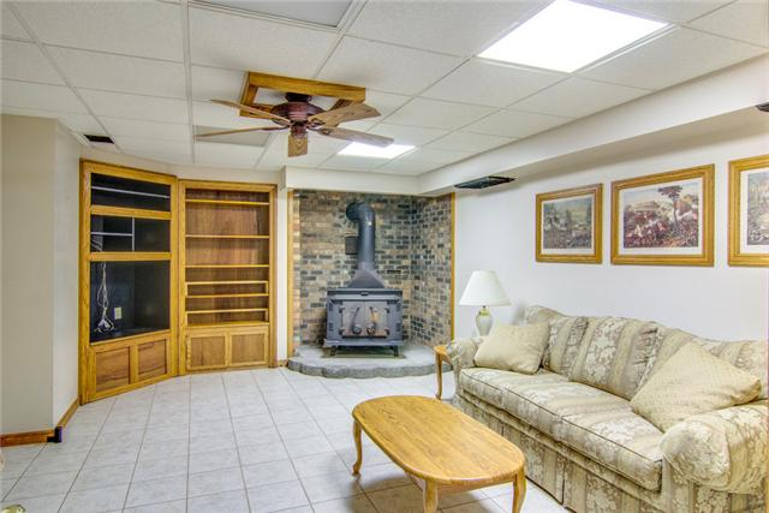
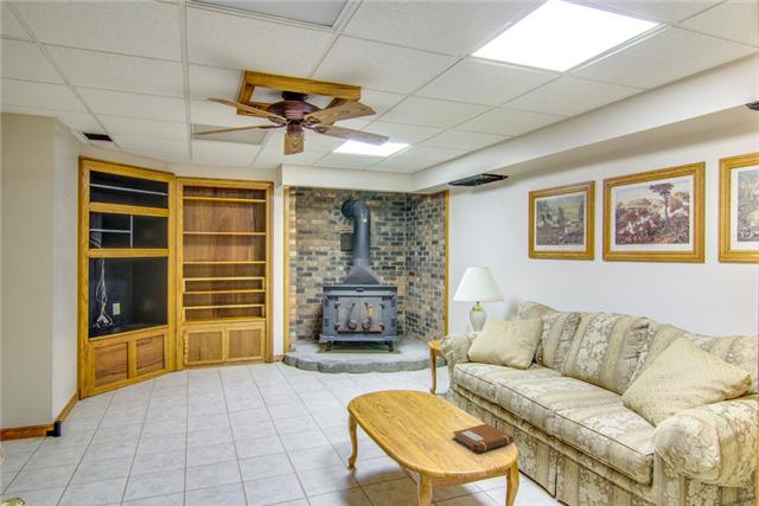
+ notebook [452,423,515,454]
